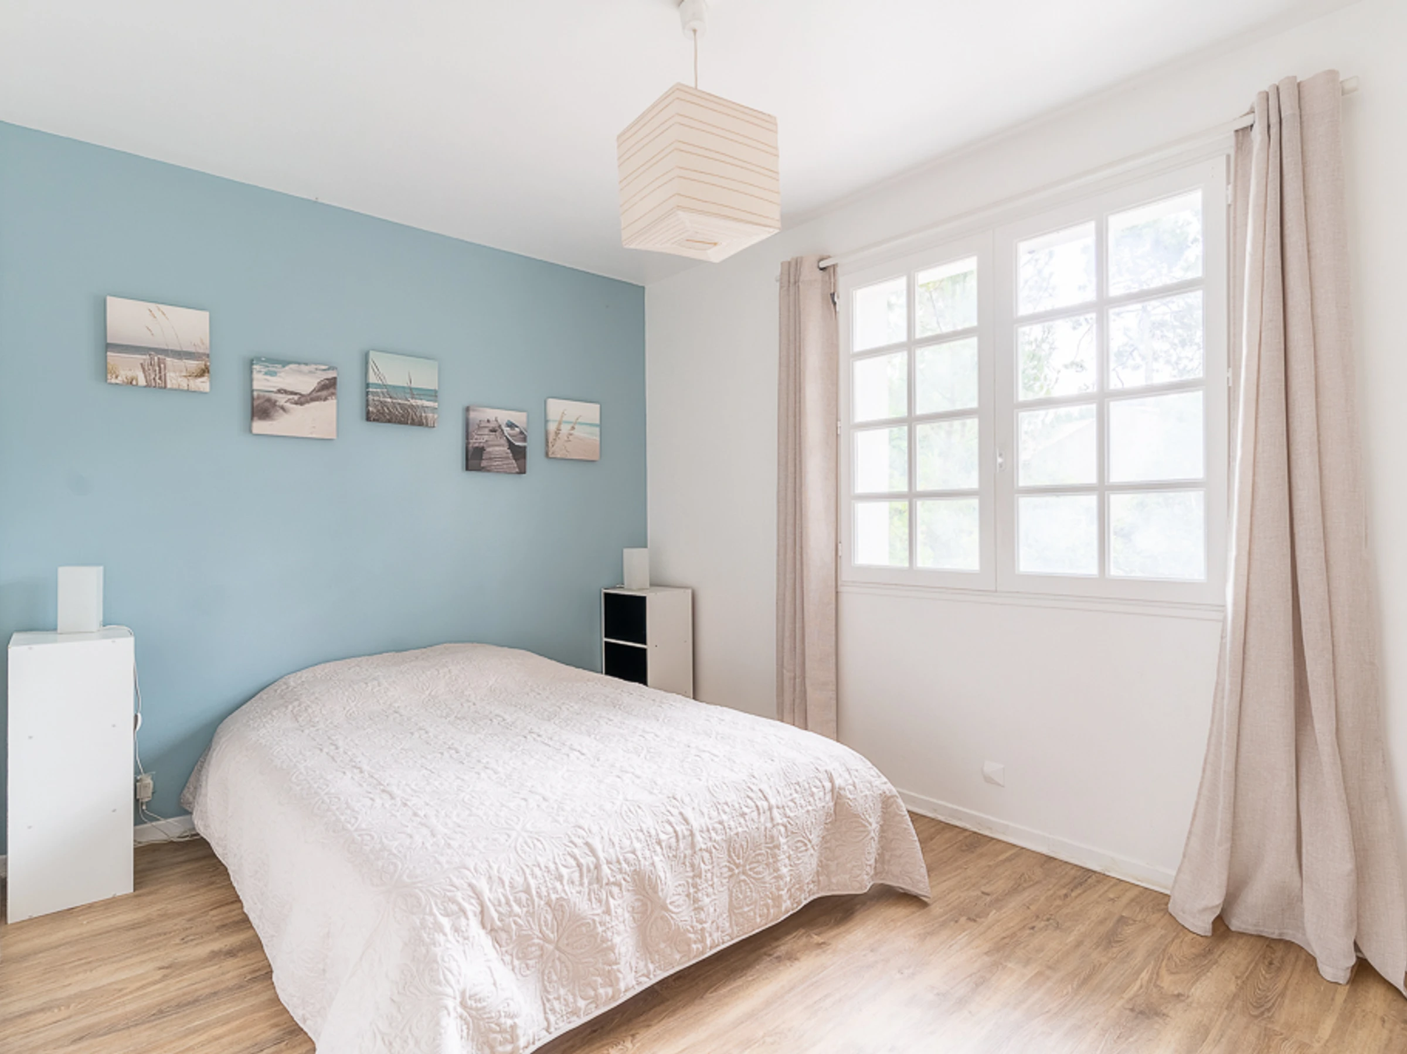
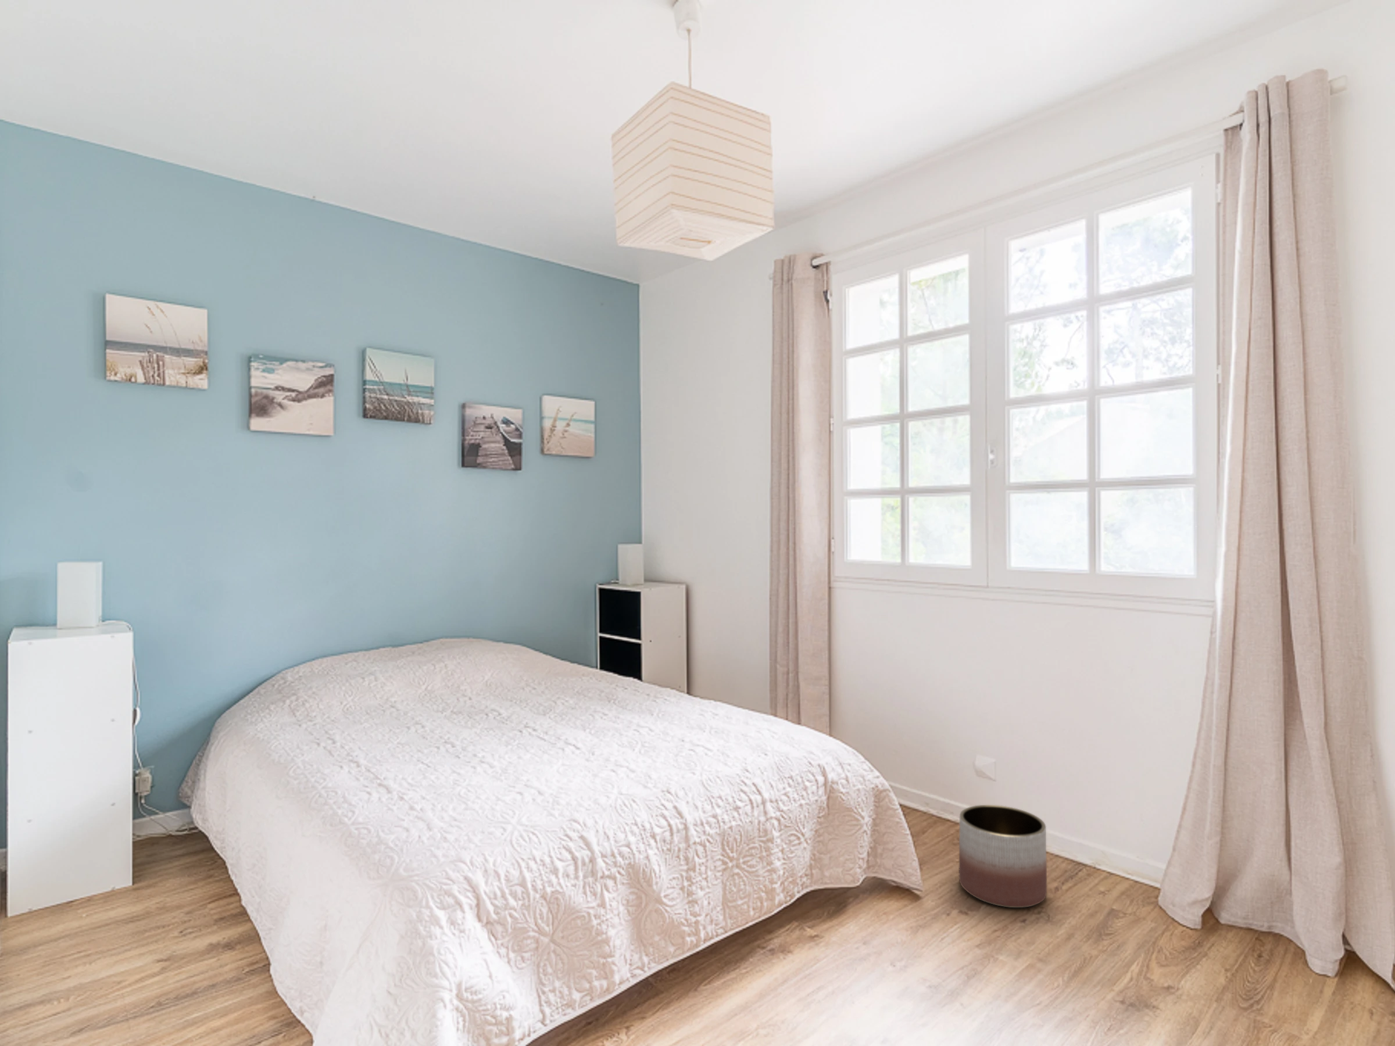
+ planter [959,804,1048,909]
